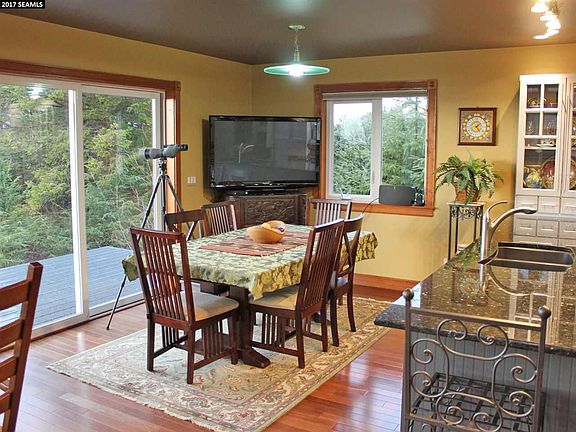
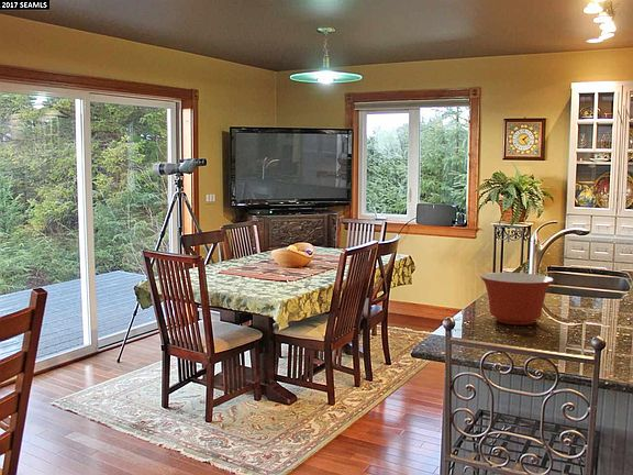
+ mixing bowl [479,272,555,325]
